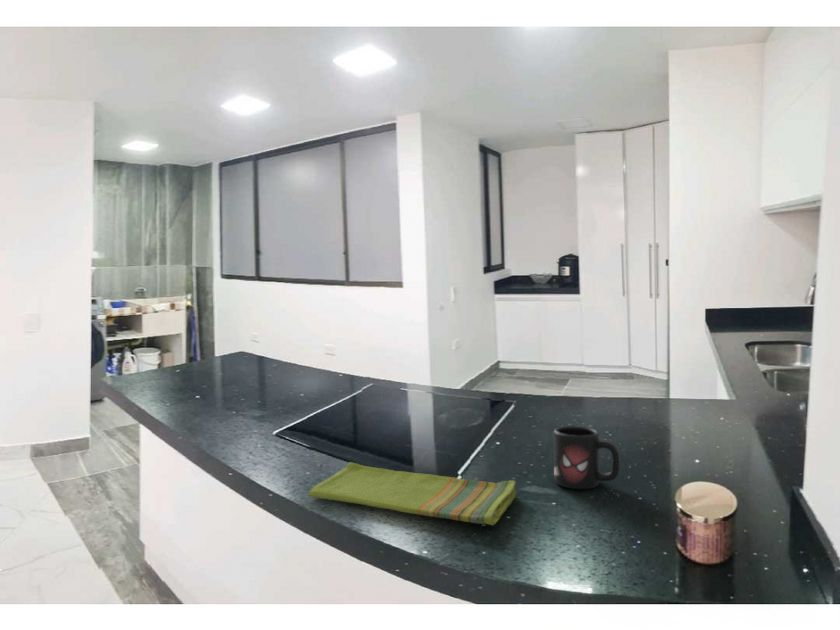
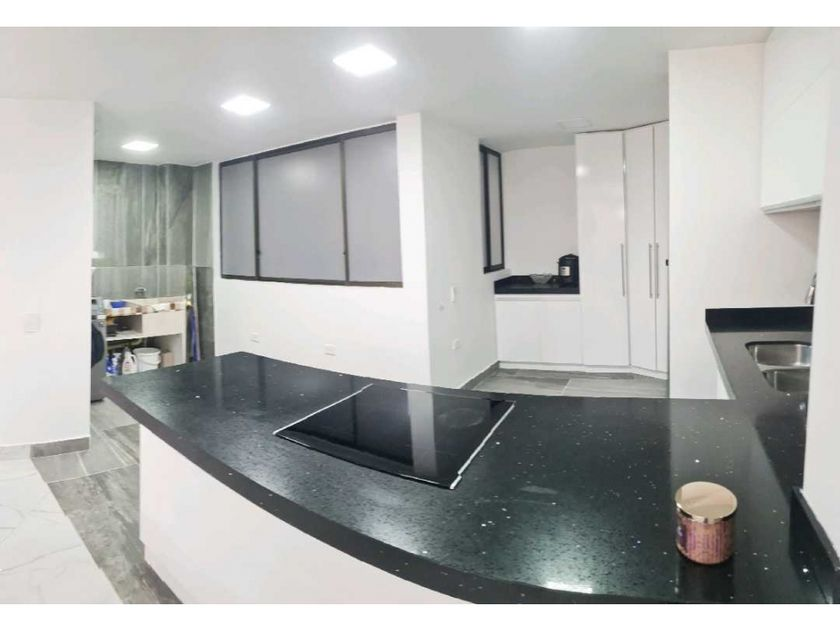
- mug [553,425,621,490]
- dish towel [308,461,517,526]
